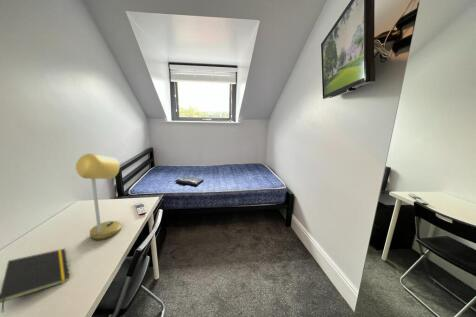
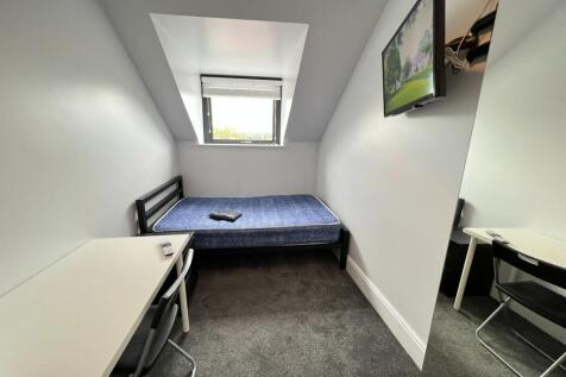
- desk lamp [75,153,122,241]
- notepad [0,248,71,313]
